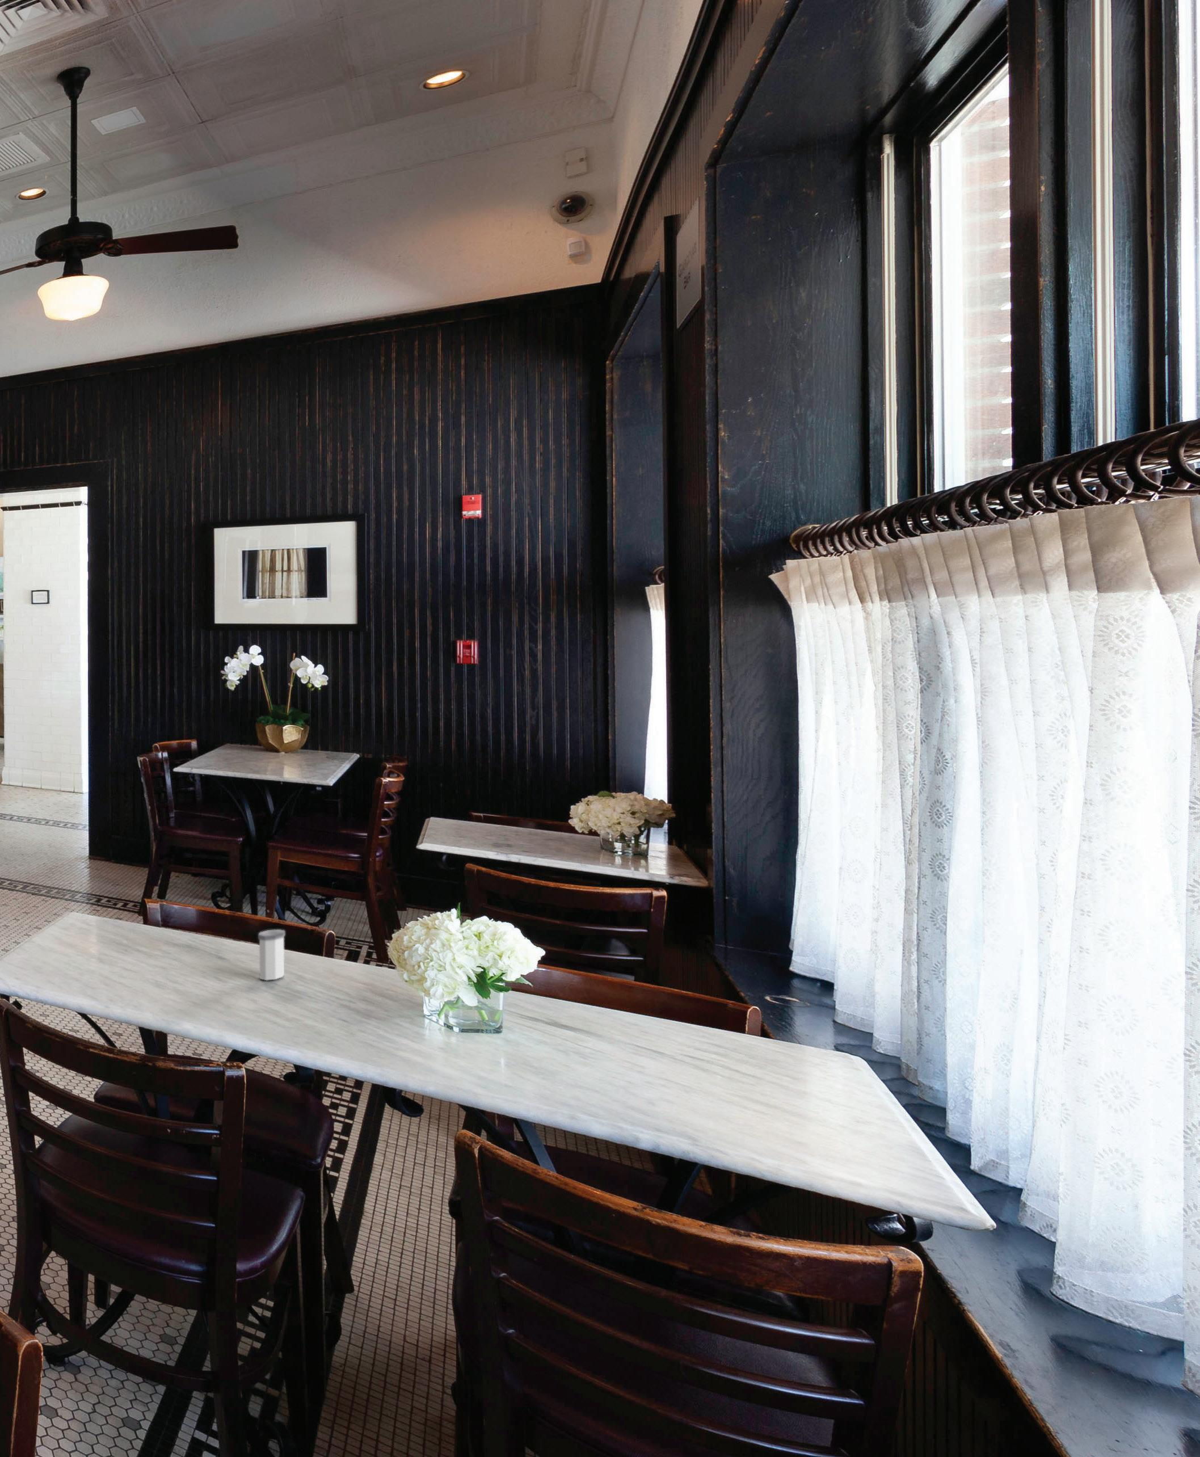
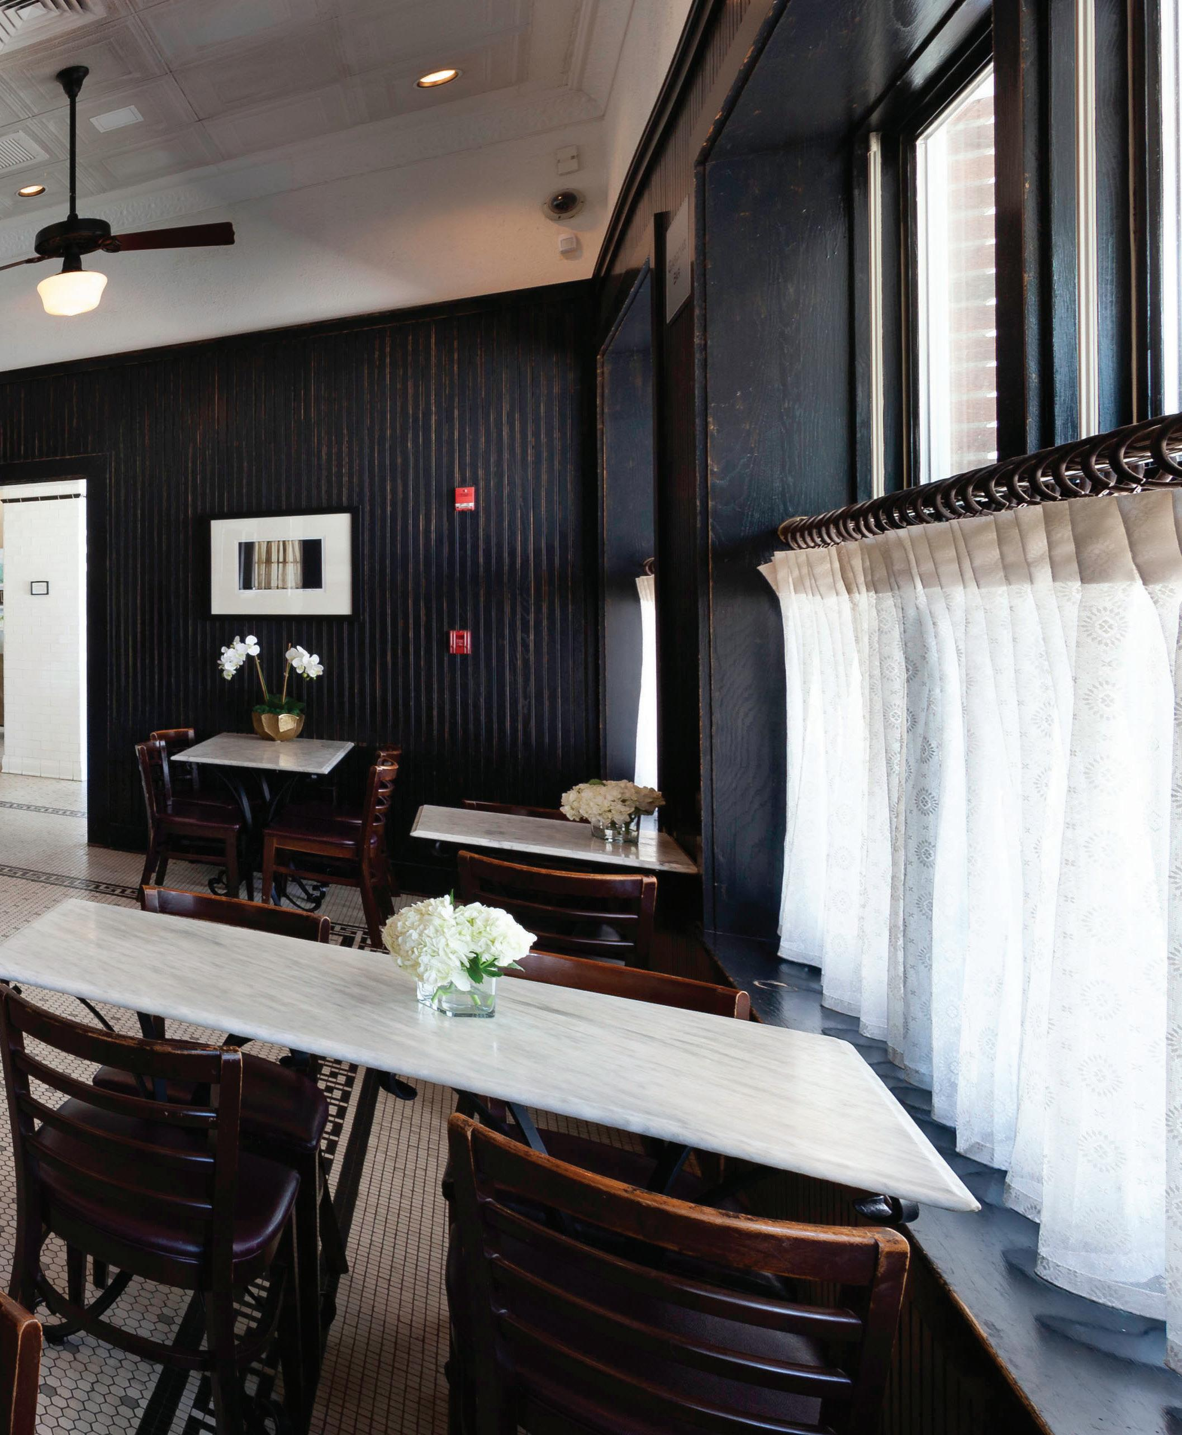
- salt shaker [258,929,285,981]
